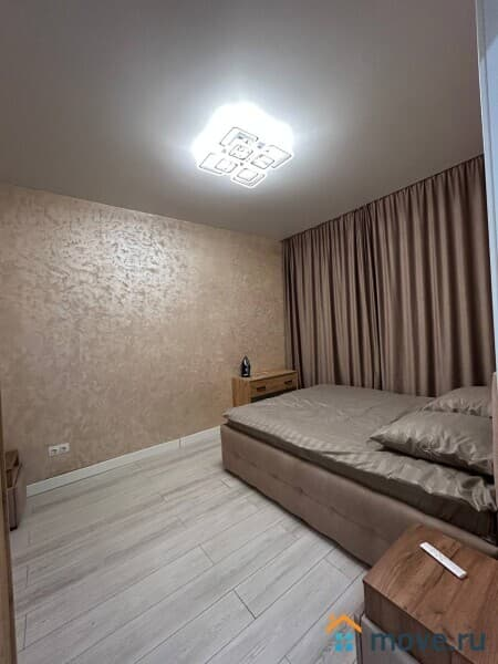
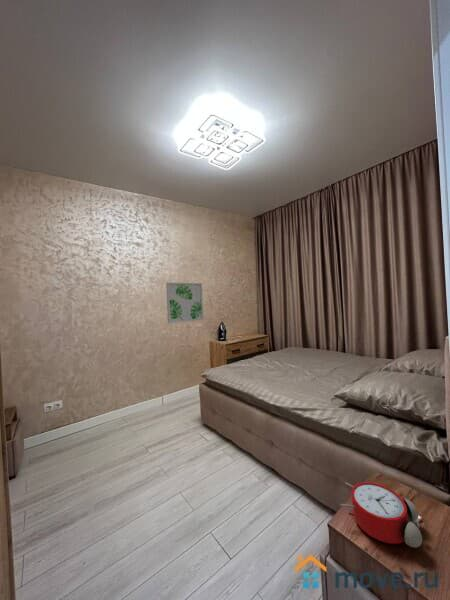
+ wall art [165,282,205,324]
+ alarm clock [340,481,423,548]
